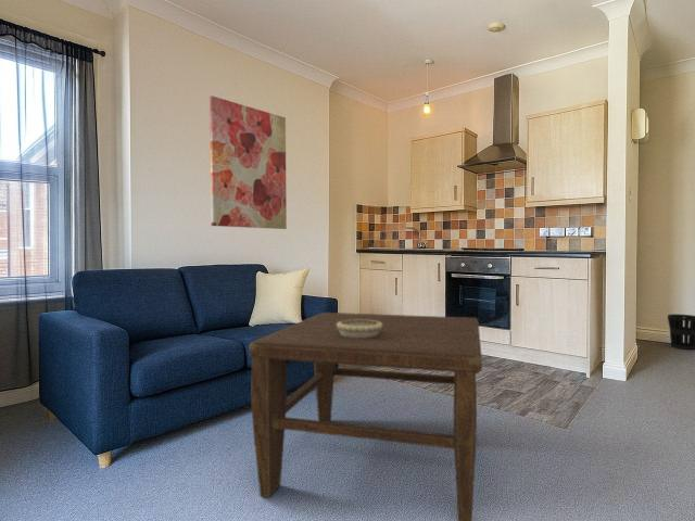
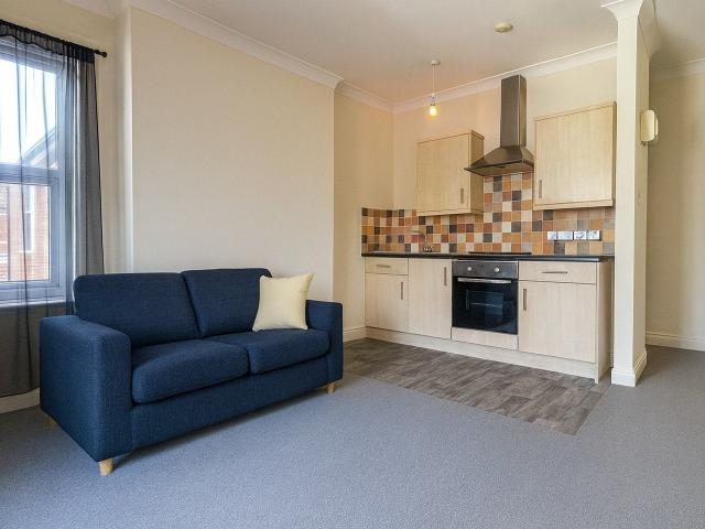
- wastebasket [667,314,695,351]
- decorative bowl [337,319,382,338]
- coffee table [249,312,483,521]
- wall art [208,94,288,230]
